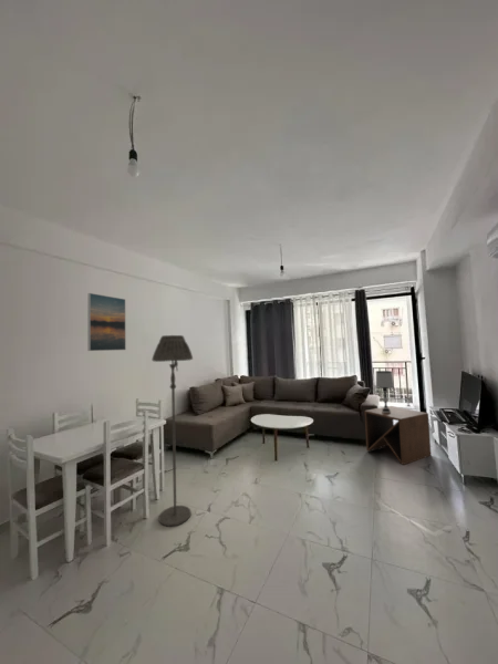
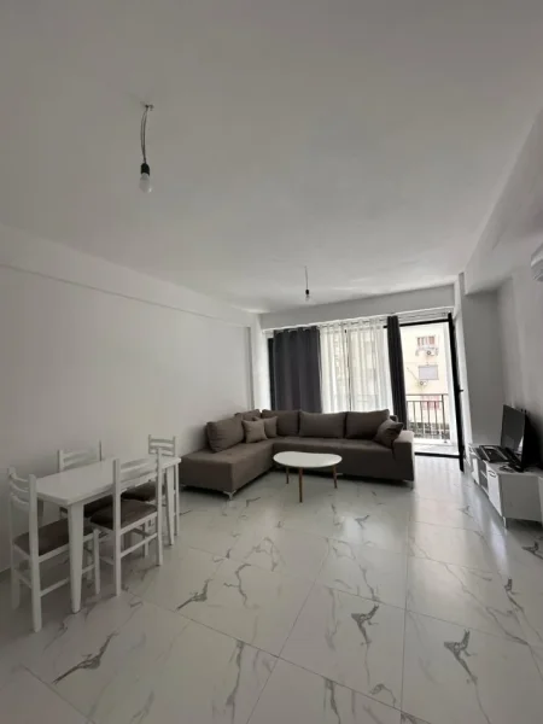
- table lamp [375,370,395,413]
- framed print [86,292,127,352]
- floor lamp [151,334,194,528]
- side table [363,405,433,466]
